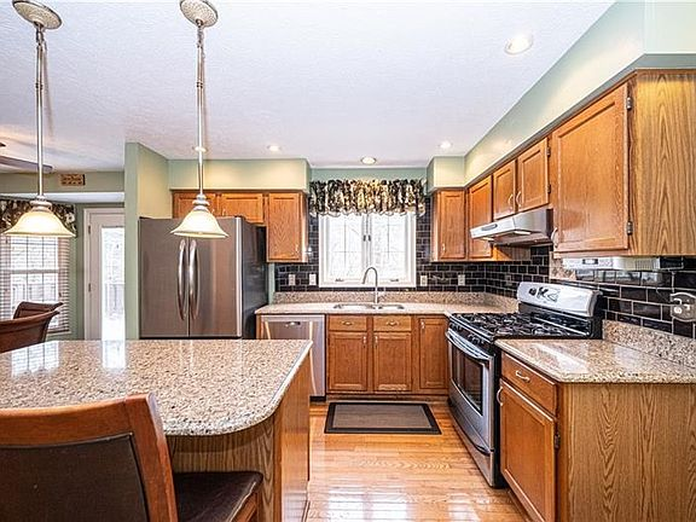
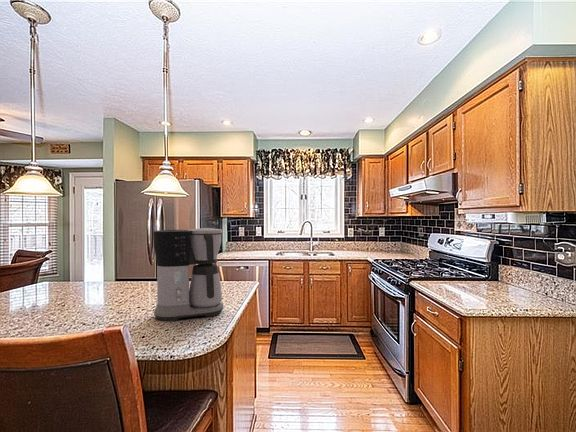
+ coffee maker [153,227,224,322]
